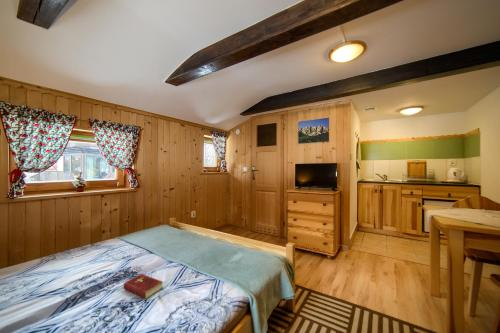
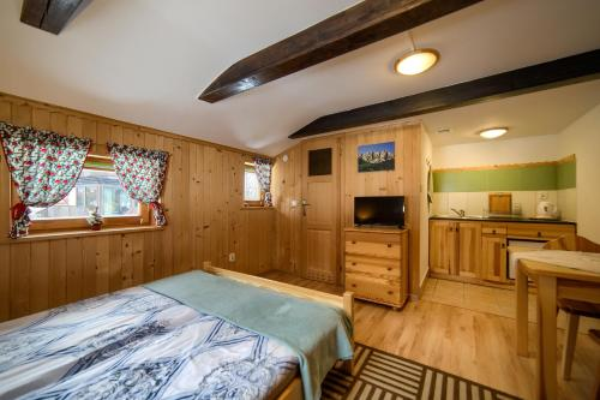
- hardcover book [123,273,164,300]
